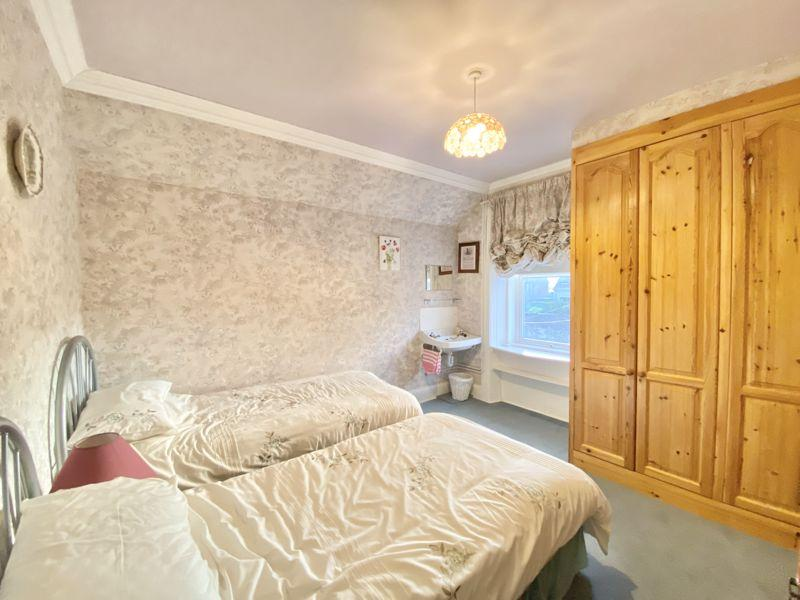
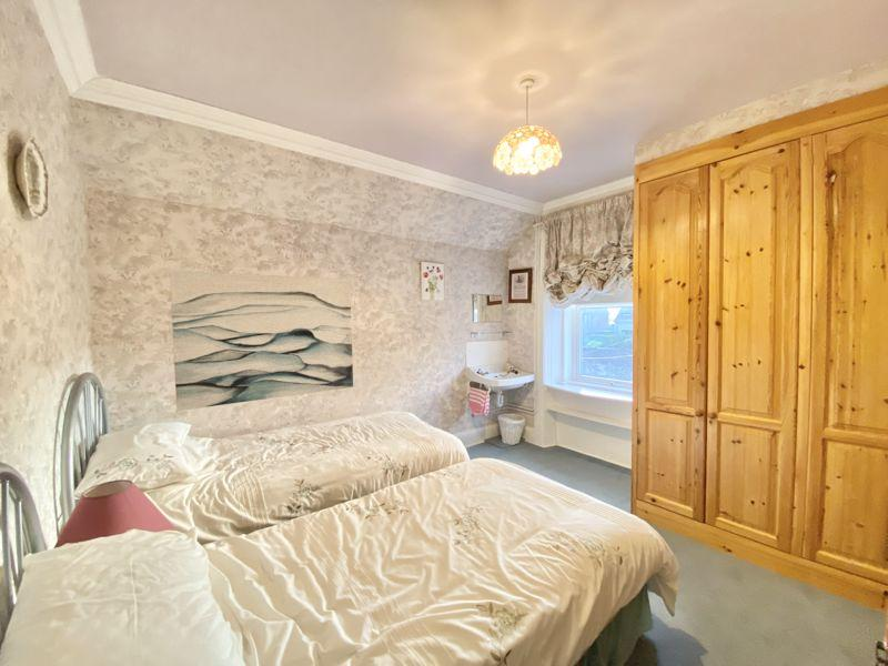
+ wall art [169,270,354,412]
